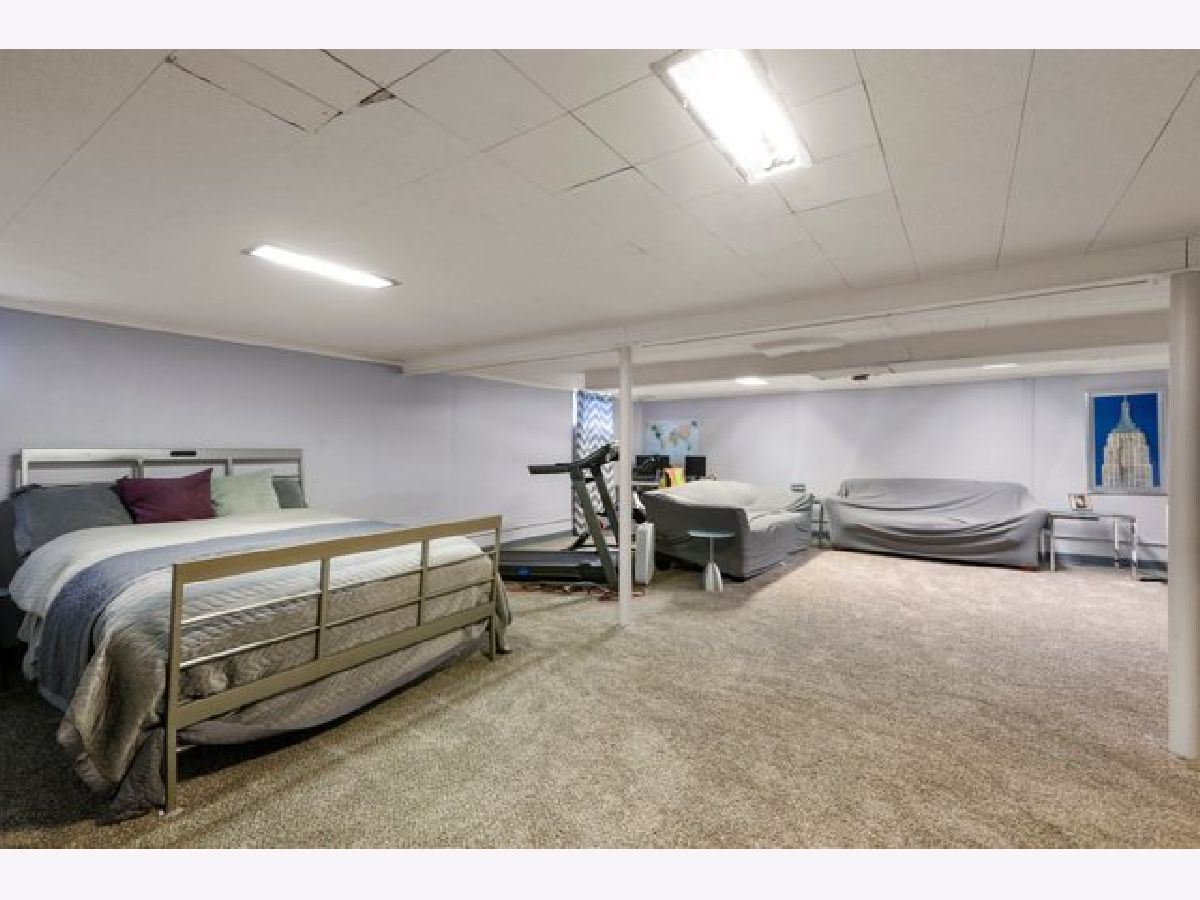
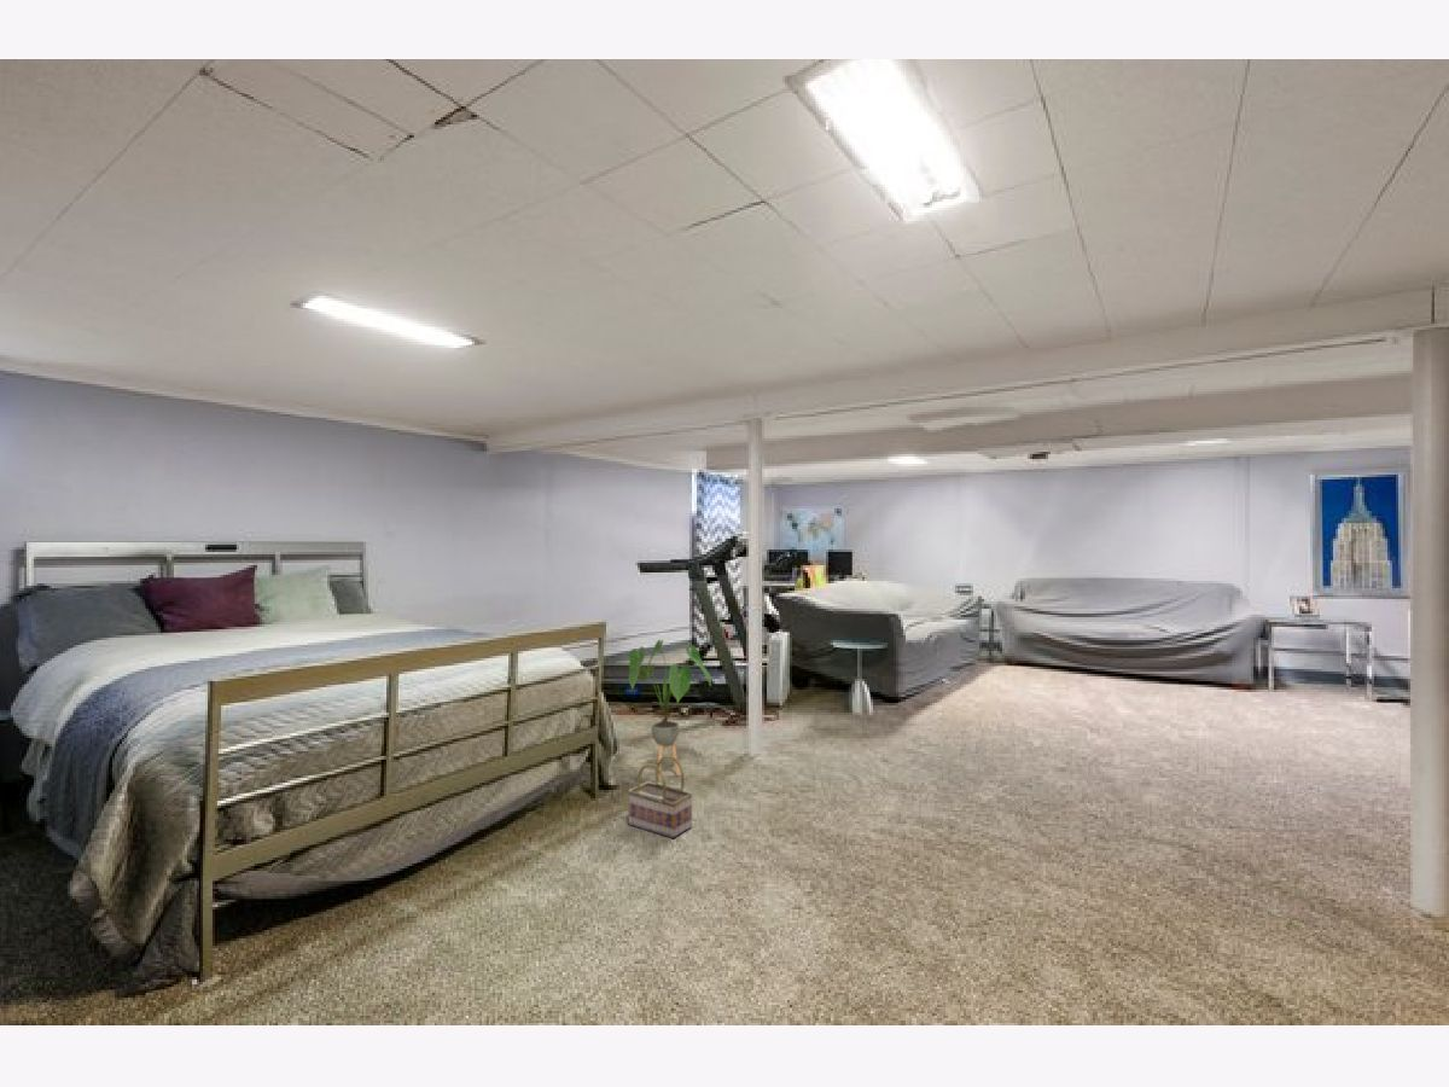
+ house plant [628,638,712,781]
+ basket [627,755,694,839]
